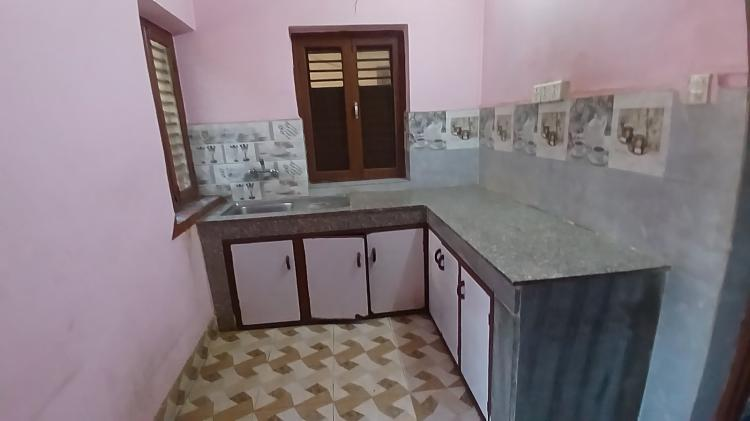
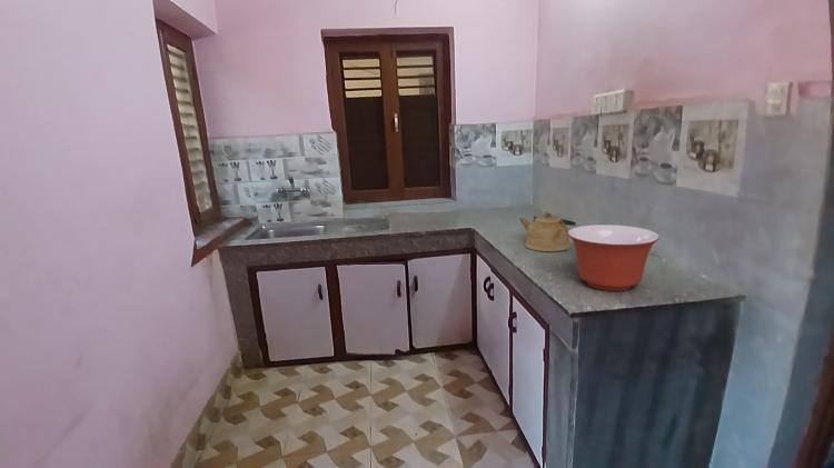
+ mixing bowl [567,223,661,292]
+ kettle [518,211,577,252]
